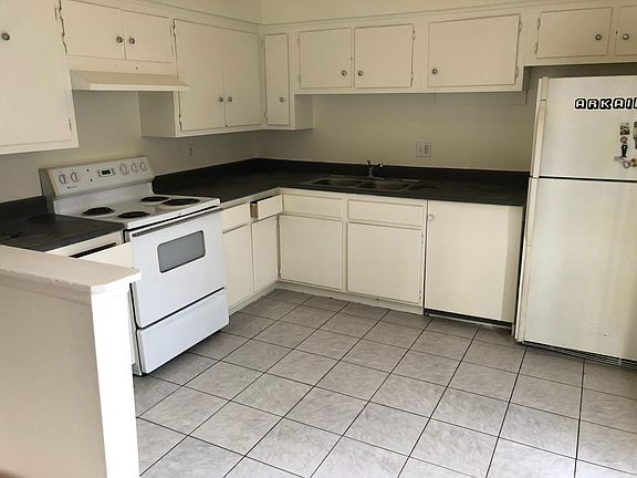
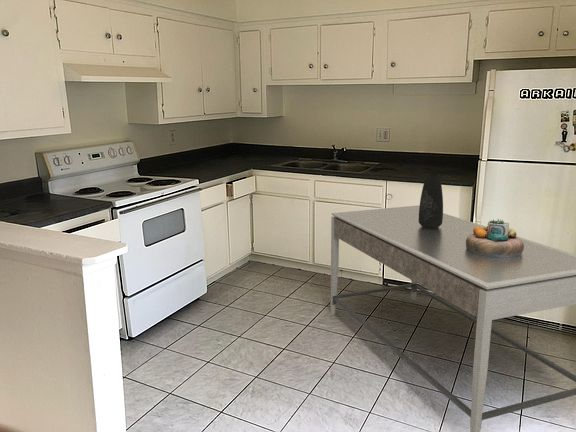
+ vase [419,172,444,229]
+ dining table [330,204,576,432]
+ decorative bowl [466,218,524,258]
